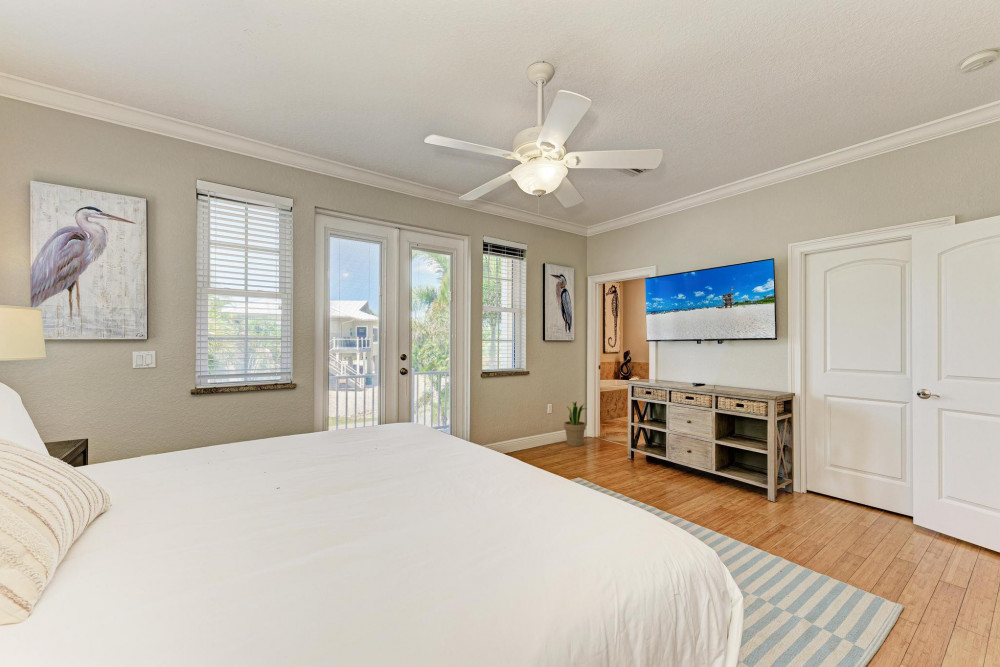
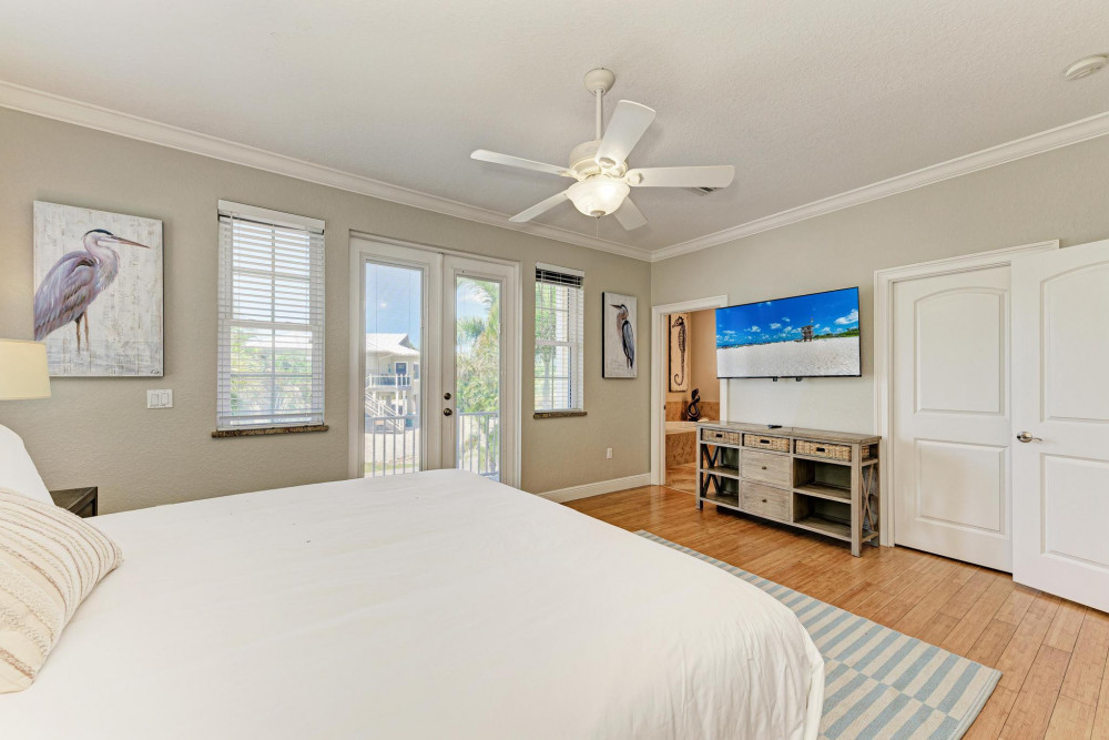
- potted plant [563,400,588,447]
